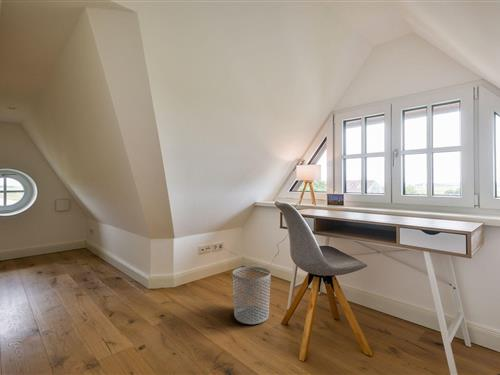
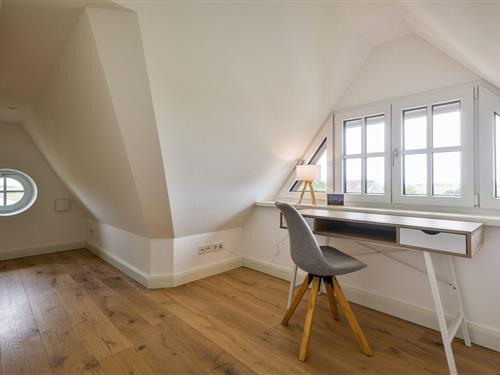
- waste bin [232,266,271,325]
